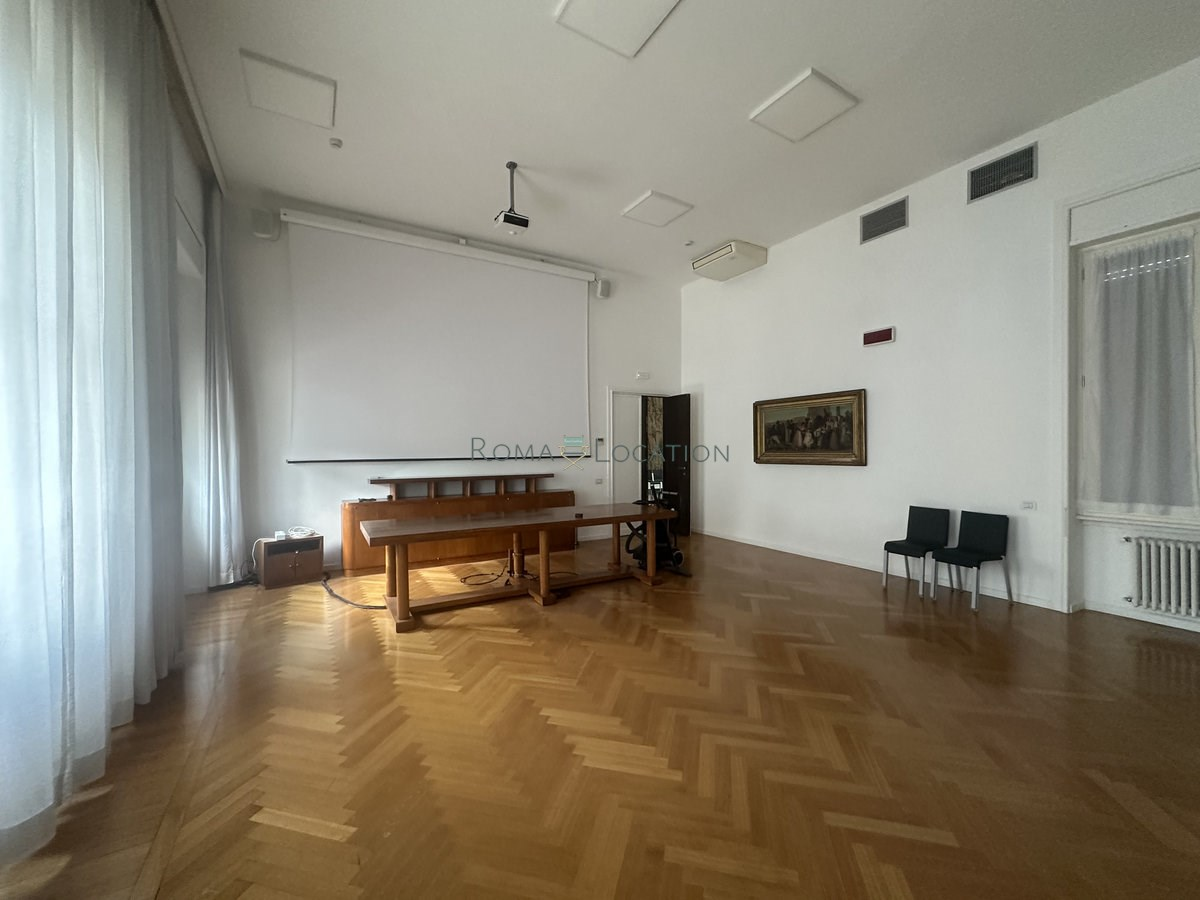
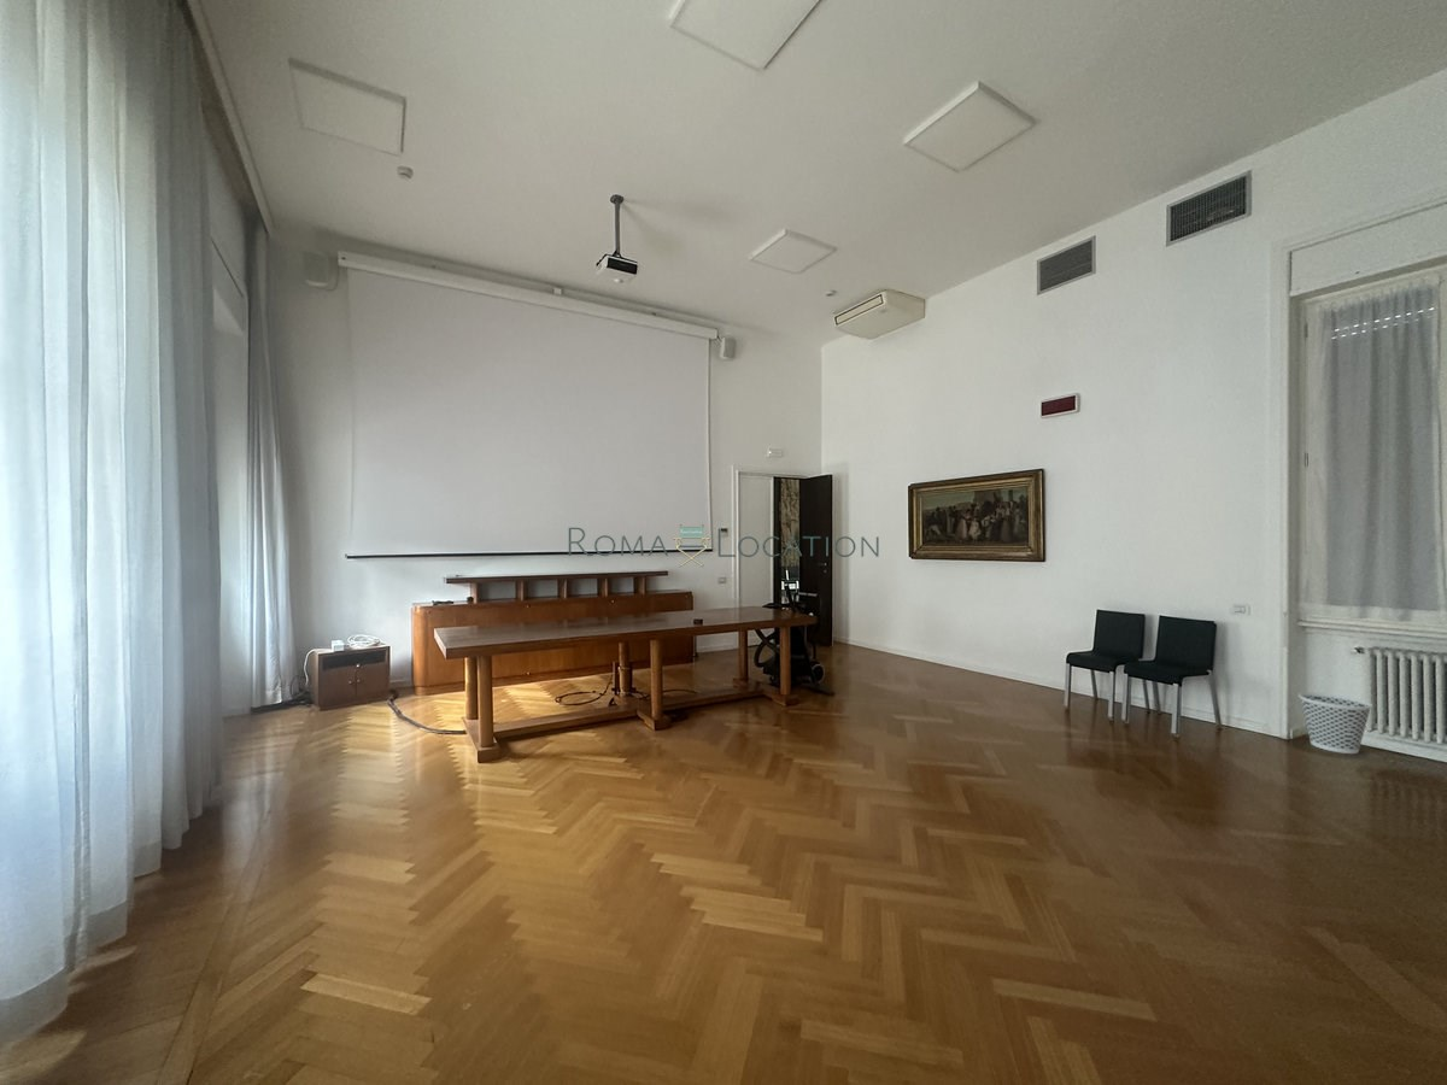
+ wastebasket [1297,691,1373,755]
